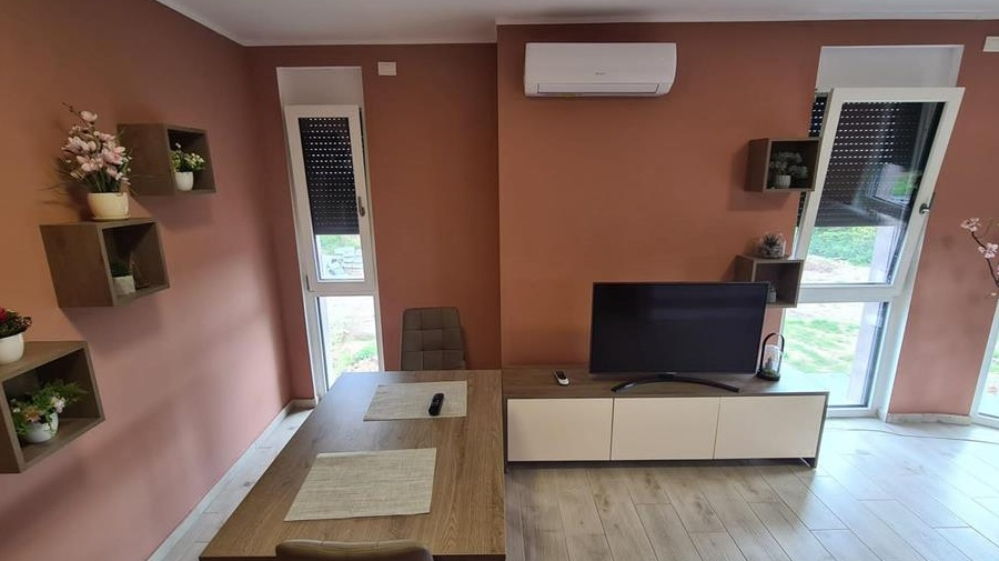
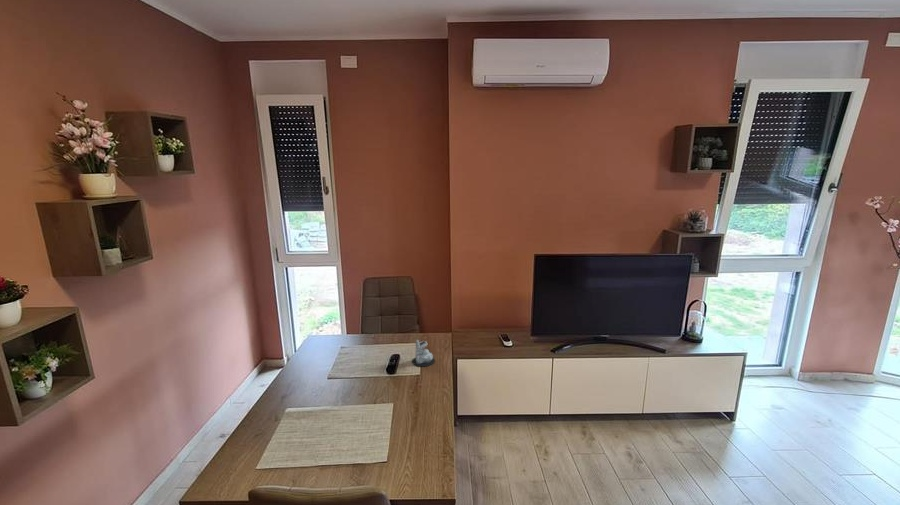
+ candle [411,338,436,367]
